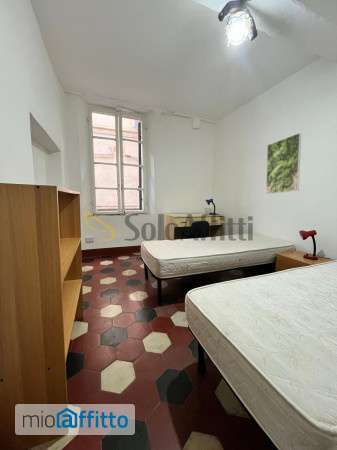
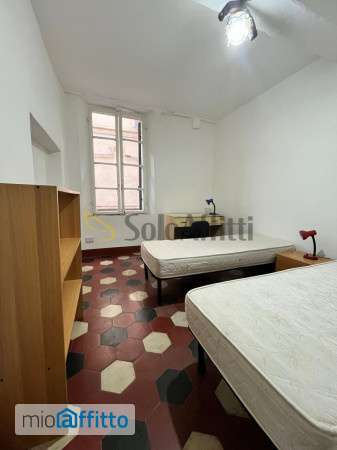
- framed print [265,132,302,195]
